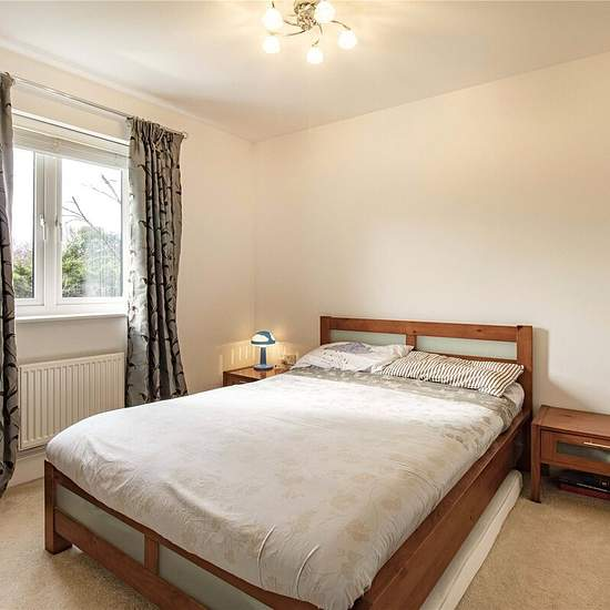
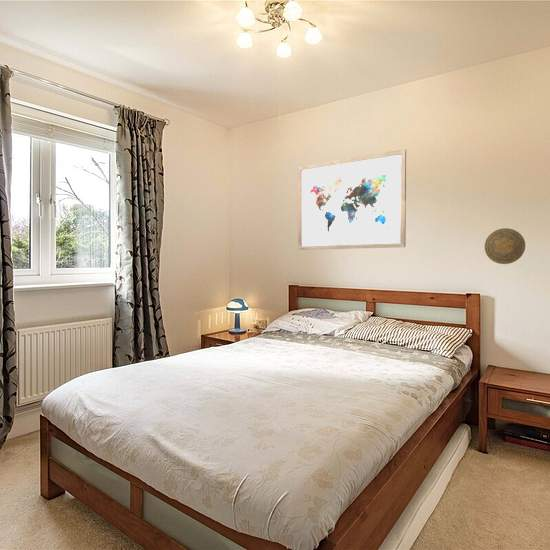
+ wall art [297,148,407,251]
+ decorative plate [483,227,526,265]
